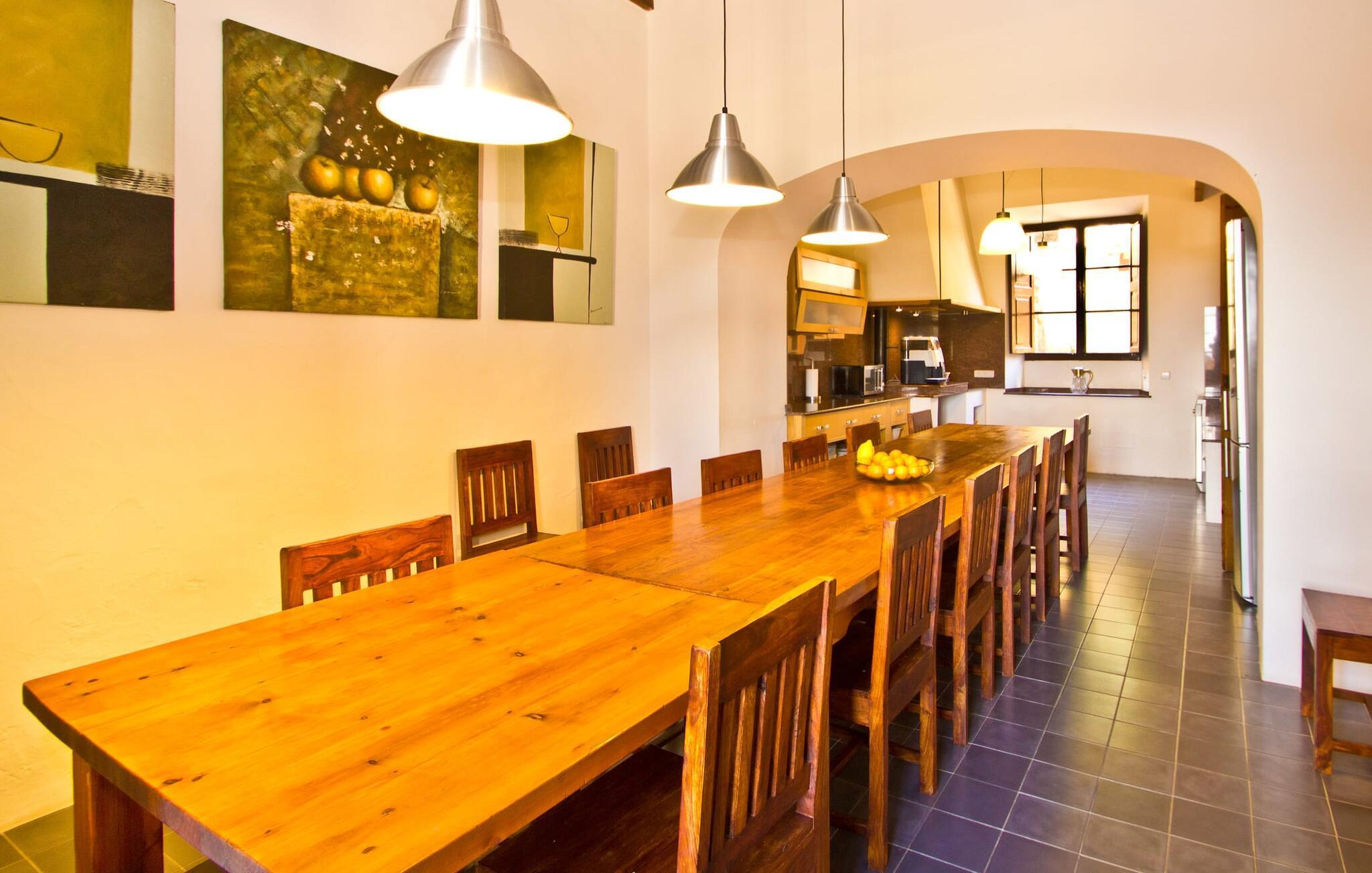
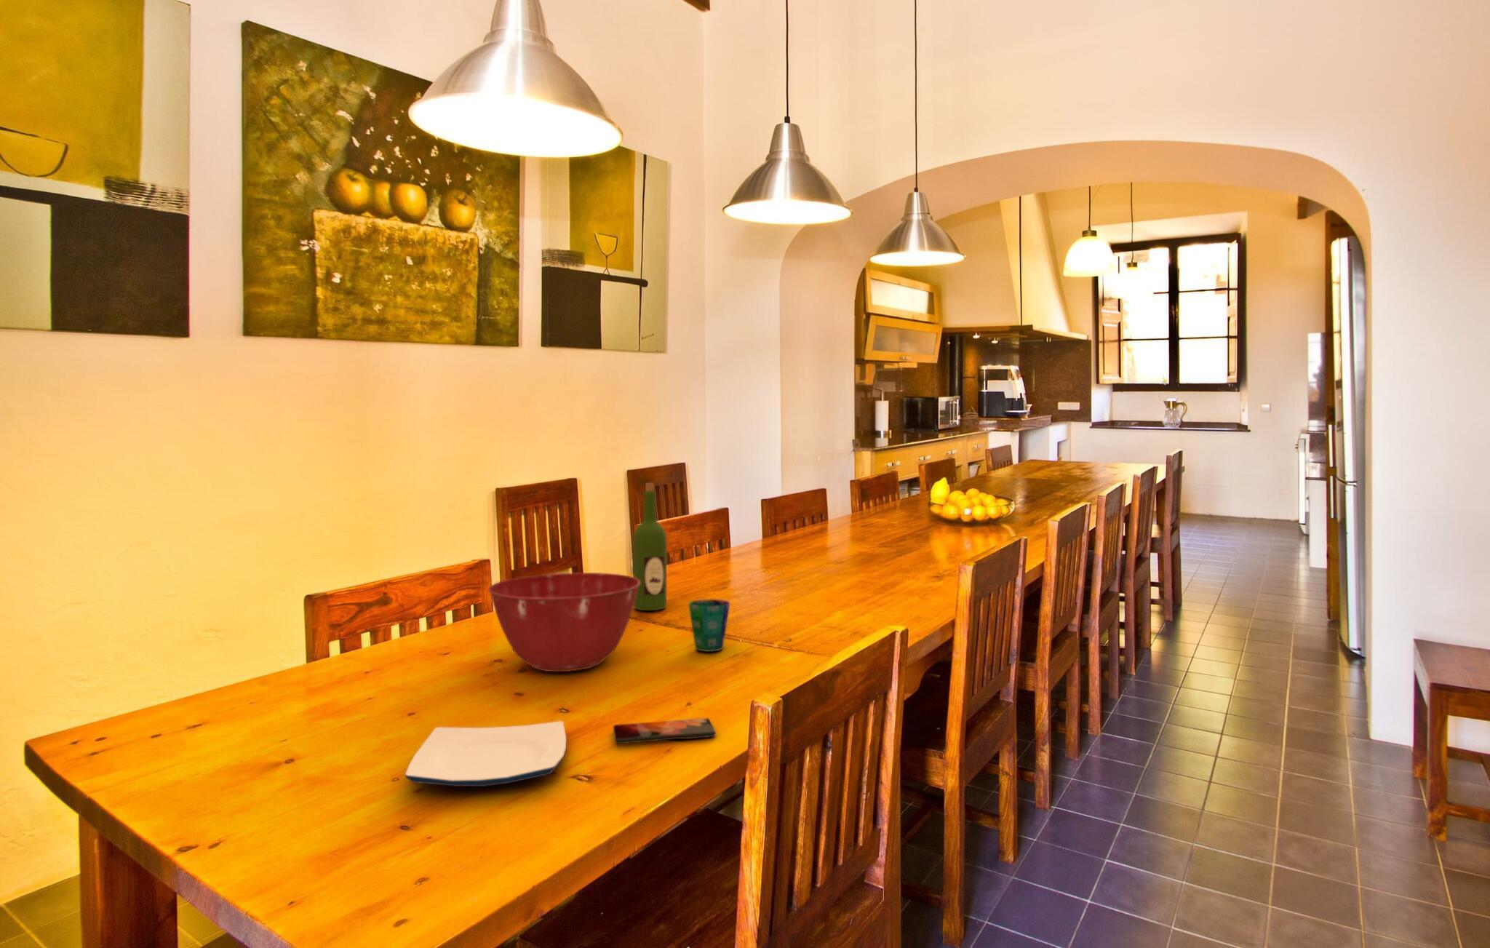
+ cup [687,598,731,653]
+ mixing bowl [488,572,641,672]
+ plate [404,720,567,787]
+ smartphone [613,718,717,744]
+ wine bottle [632,482,667,611]
